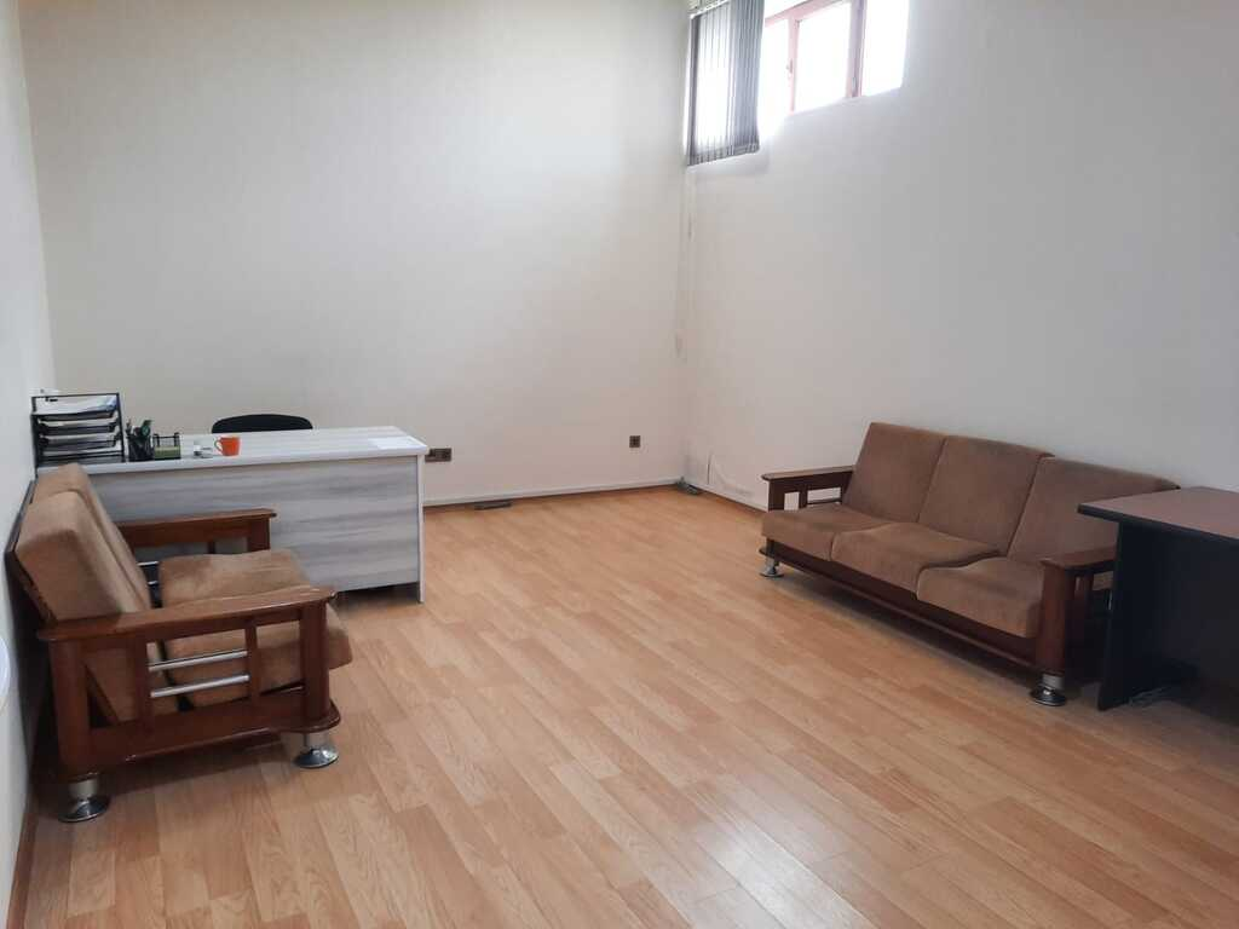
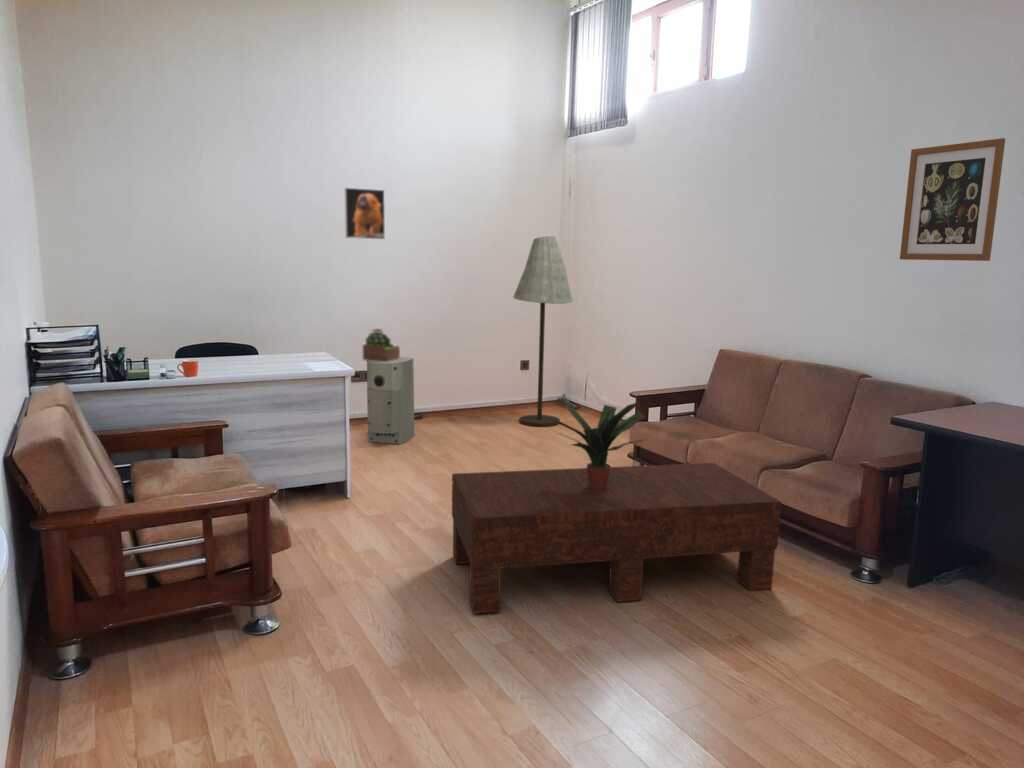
+ potted plant [554,400,646,489]
+ air purifier [366,356,416,445]
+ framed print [343,187,386,240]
+ wall art [899,137,1006,262]
+ coffee table [451,462,782,615]
+ succulent plant [362,328,401,362]
+ floor lamp [512,235,574,427]
